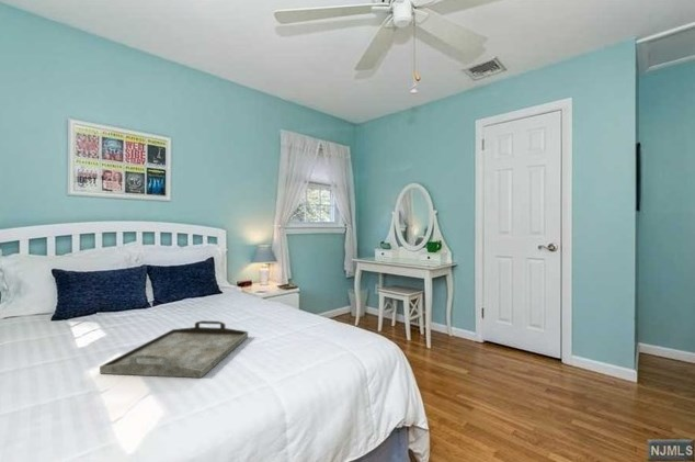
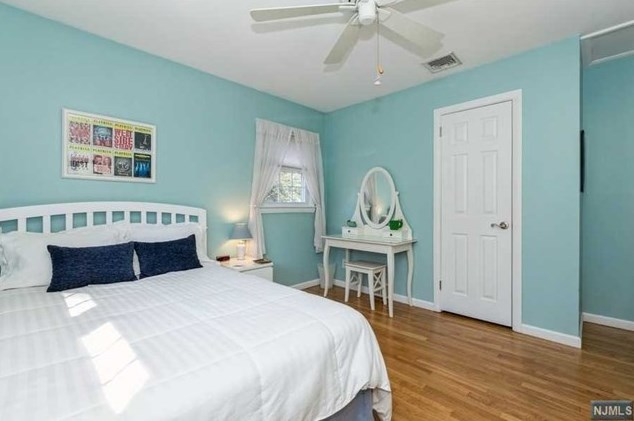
- serving tray [99,319,249,379]
